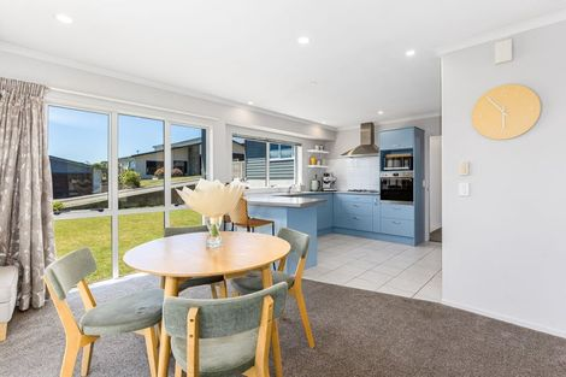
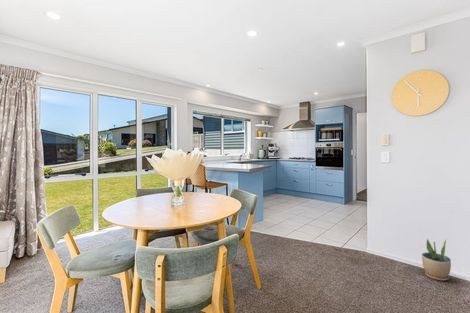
+ potted plant [421,238,452,282]
